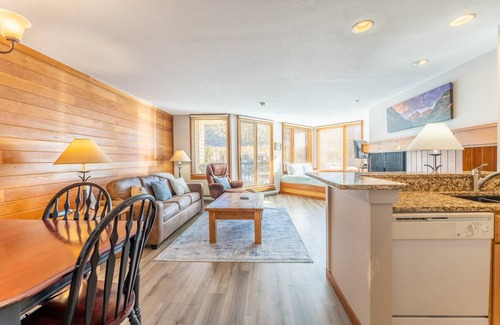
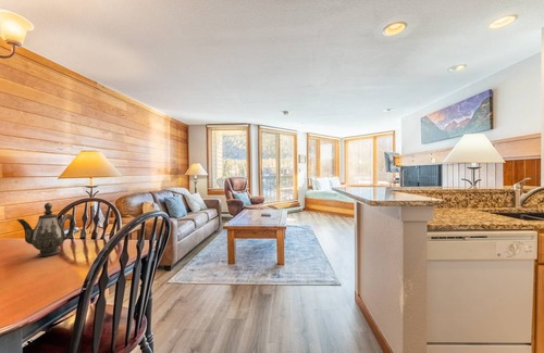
+ teapot [15,202,75,257]
